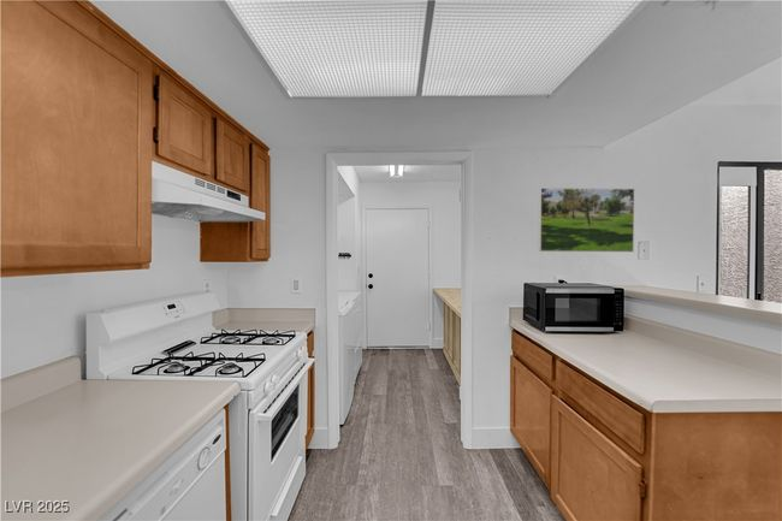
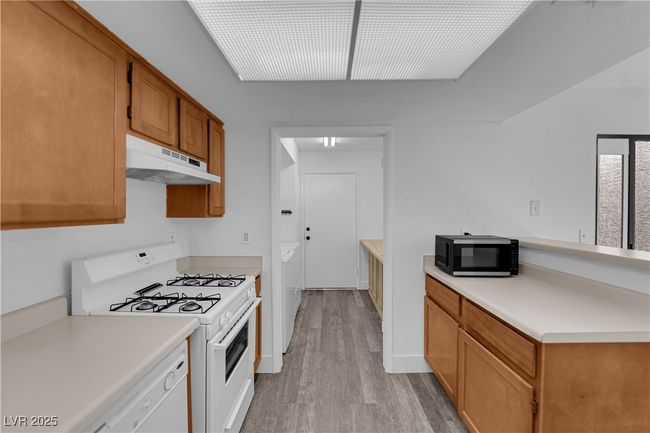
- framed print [538,187,635,254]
